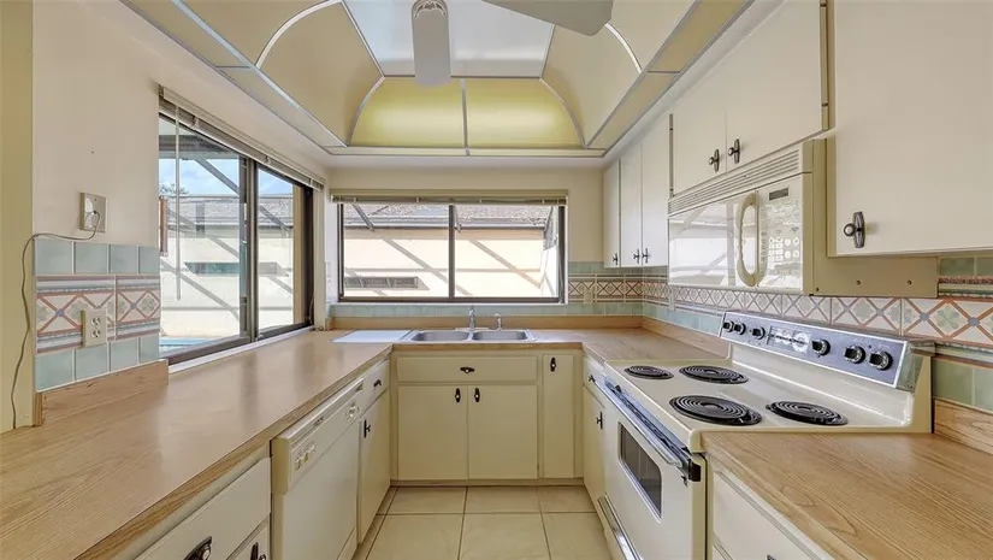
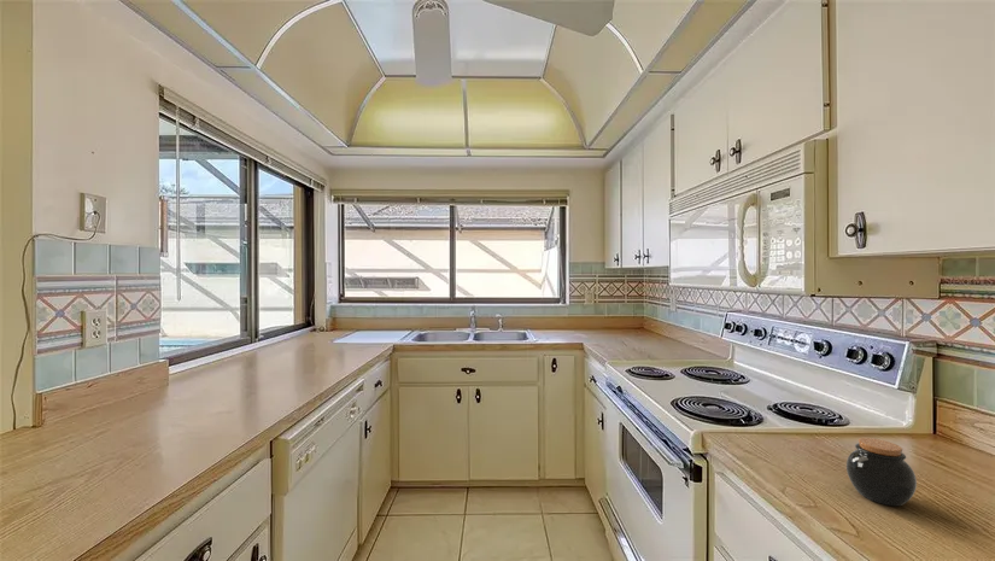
+ jar [845,437,918,507]
